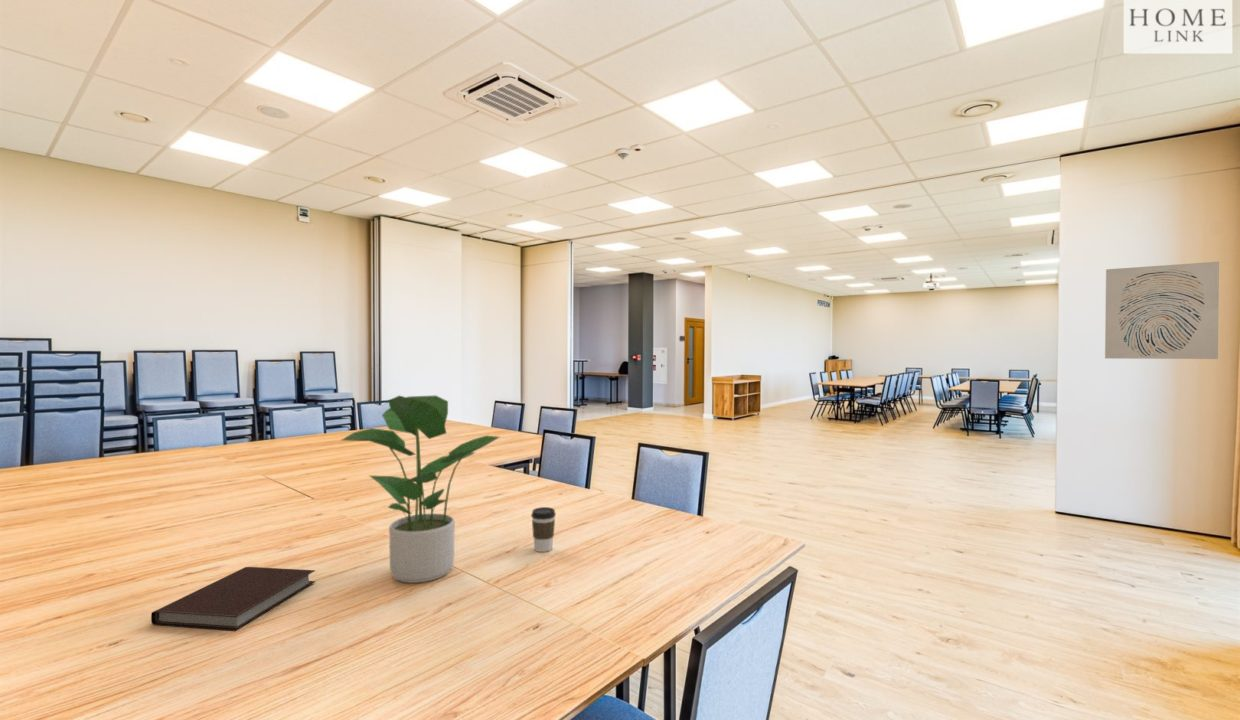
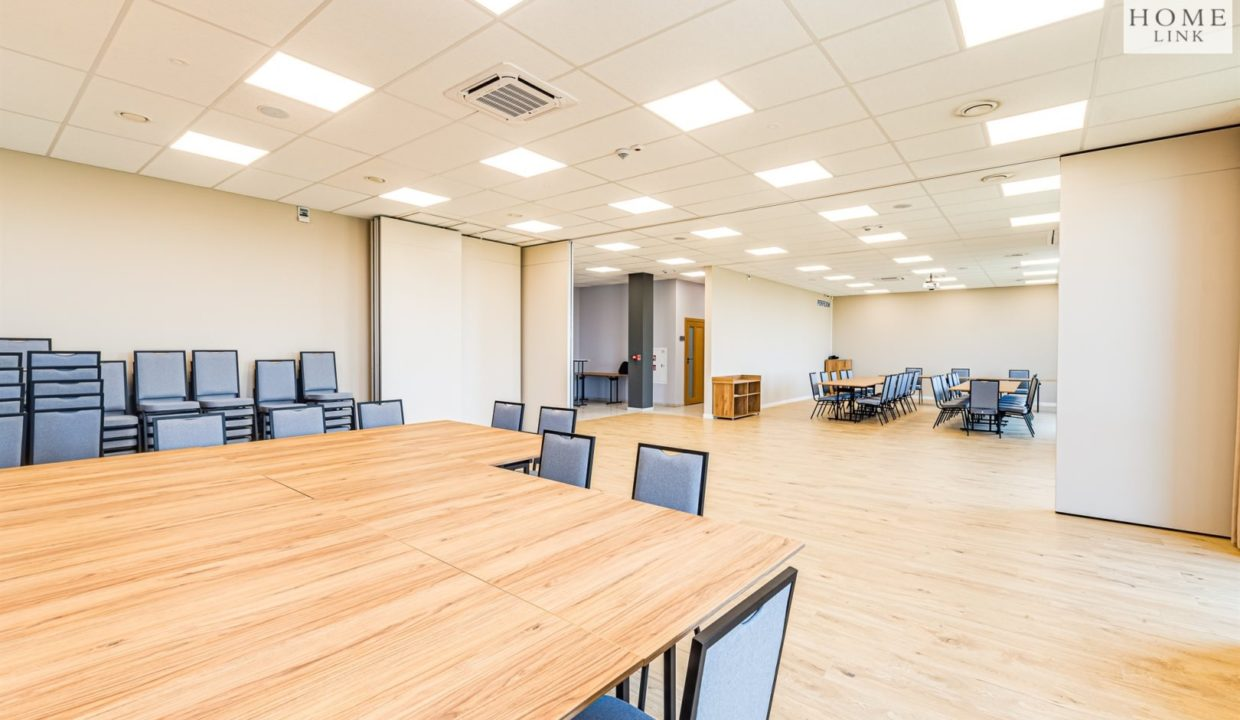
- notebook [150,566,316,632]
- coffee cup [530,506,557,553]
- potted plant [341,394,501,584]
- wall art [1104,261,1220,360]
